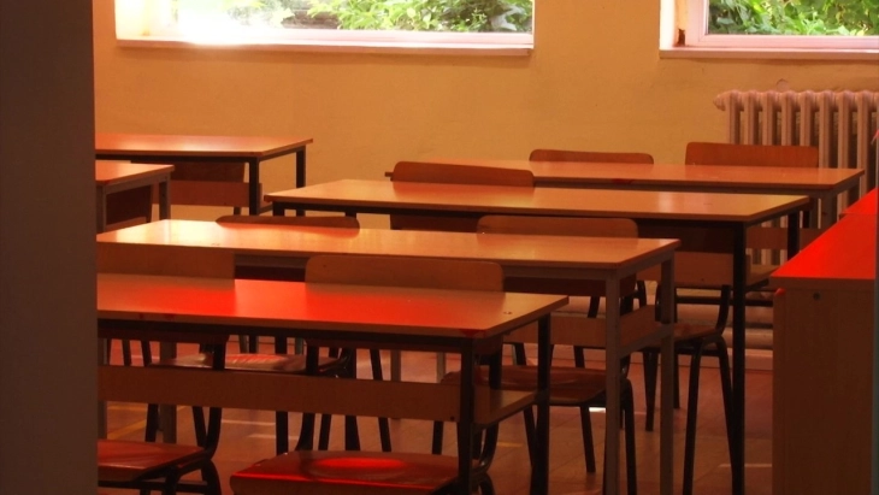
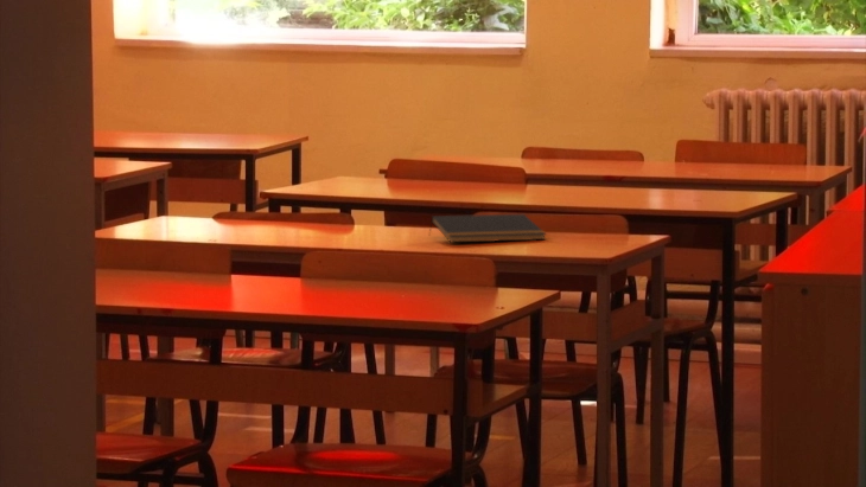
+ notepad [428,213,548,244]
